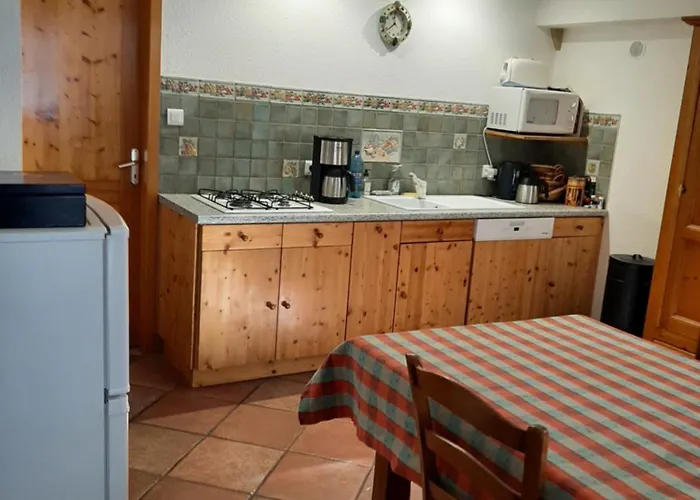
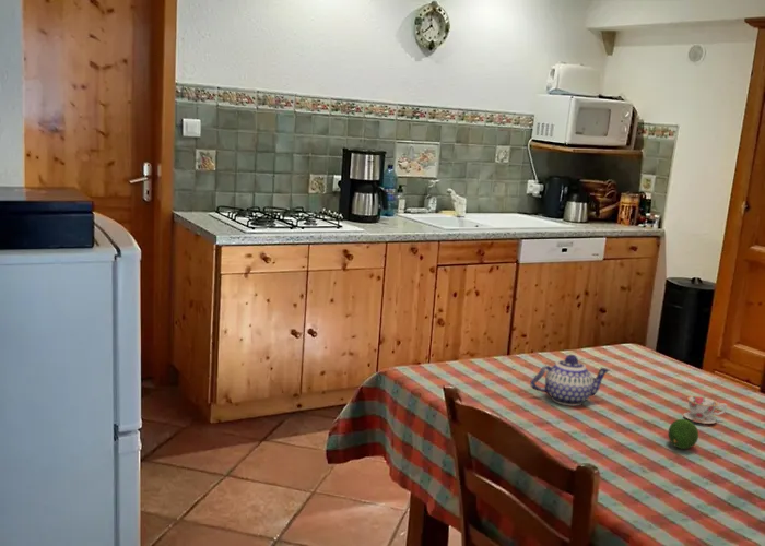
+ fruit [667,418,699,450]
+ teacup [683,395,728,425]
+ teapot [529,354,612,406]
